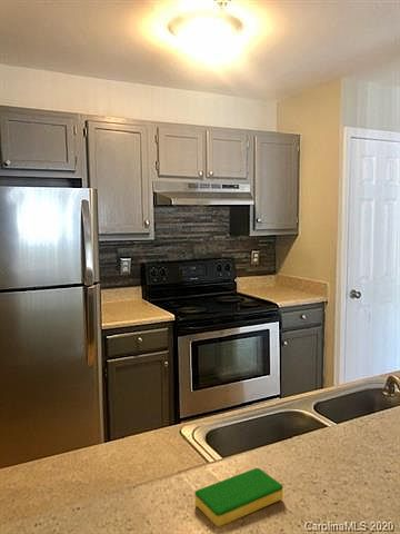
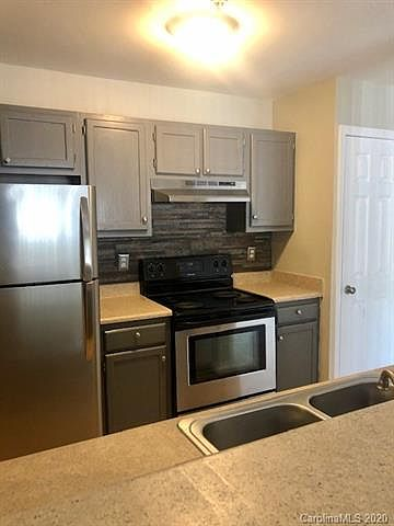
- dish sponge [194,467,283,527]
